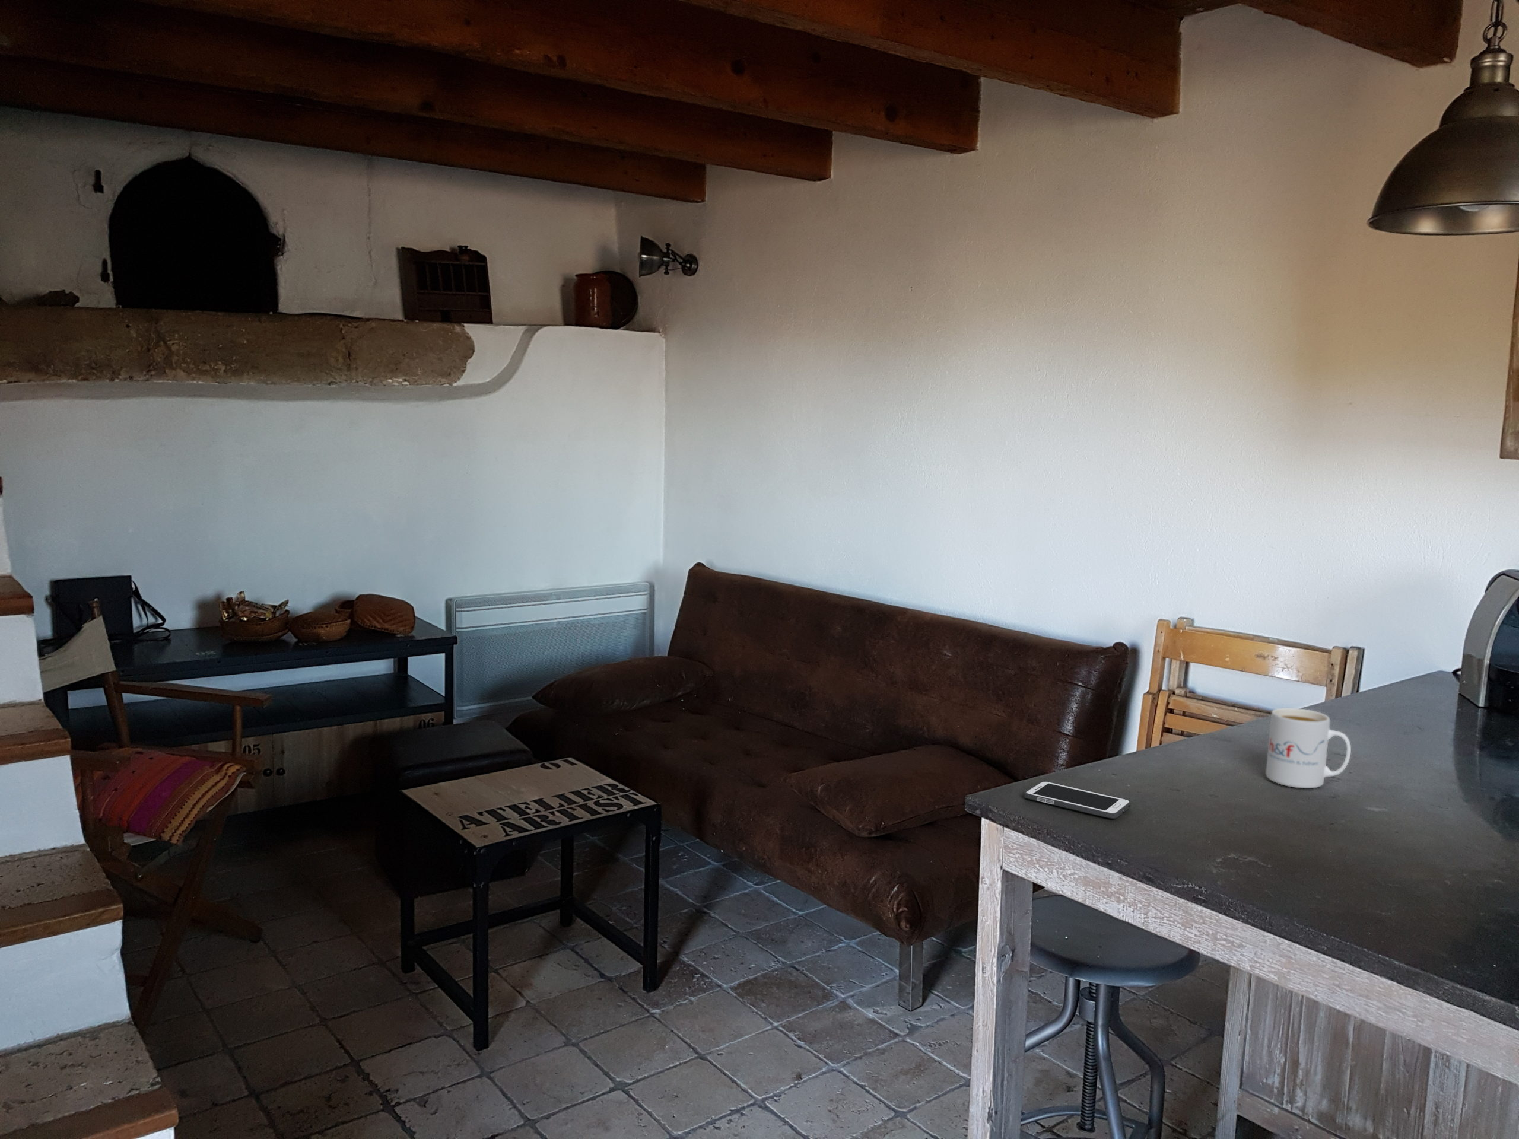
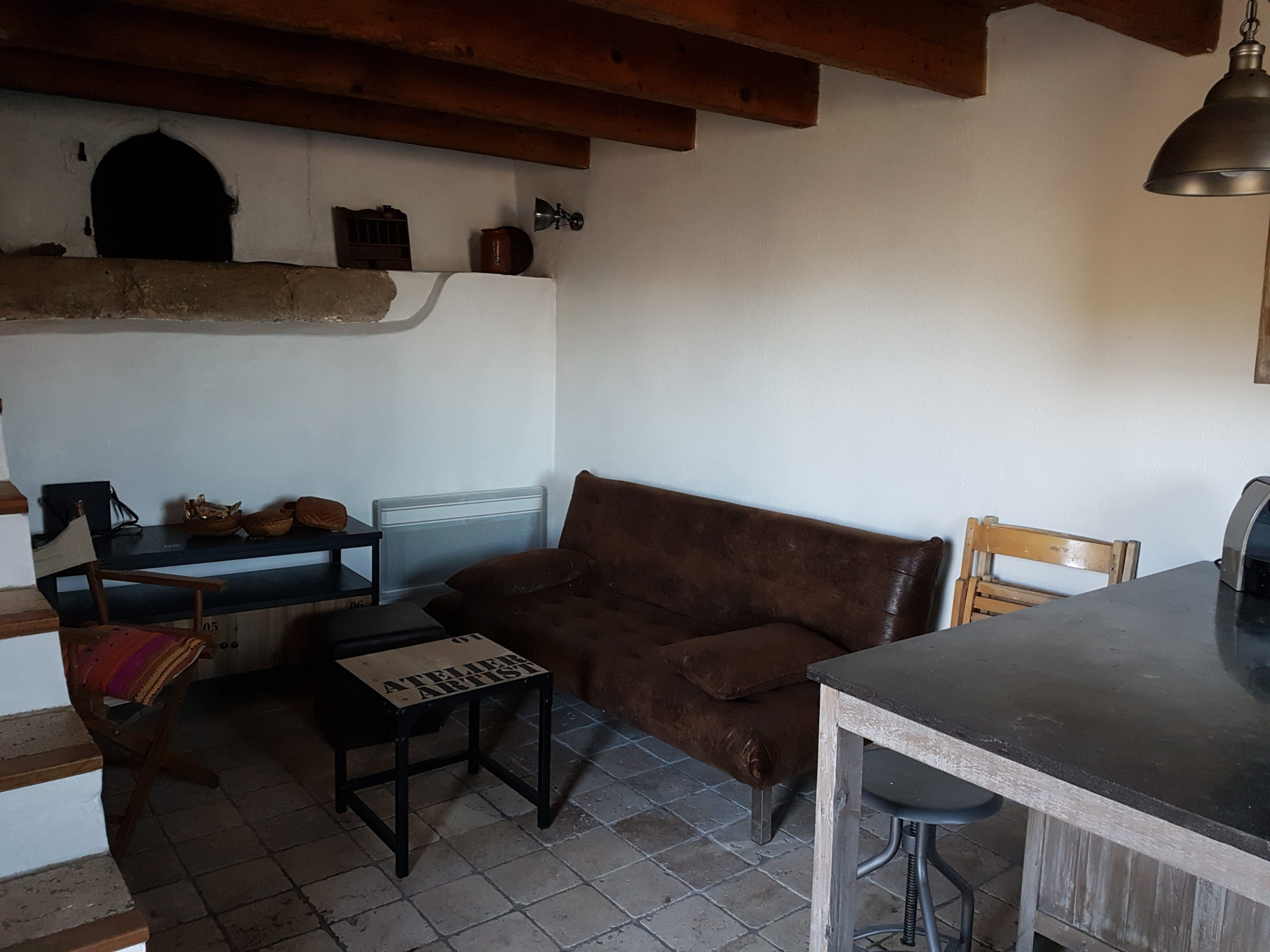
- mug [1265,707,1352,788]
- cell phone [1023,780,1131,820]
